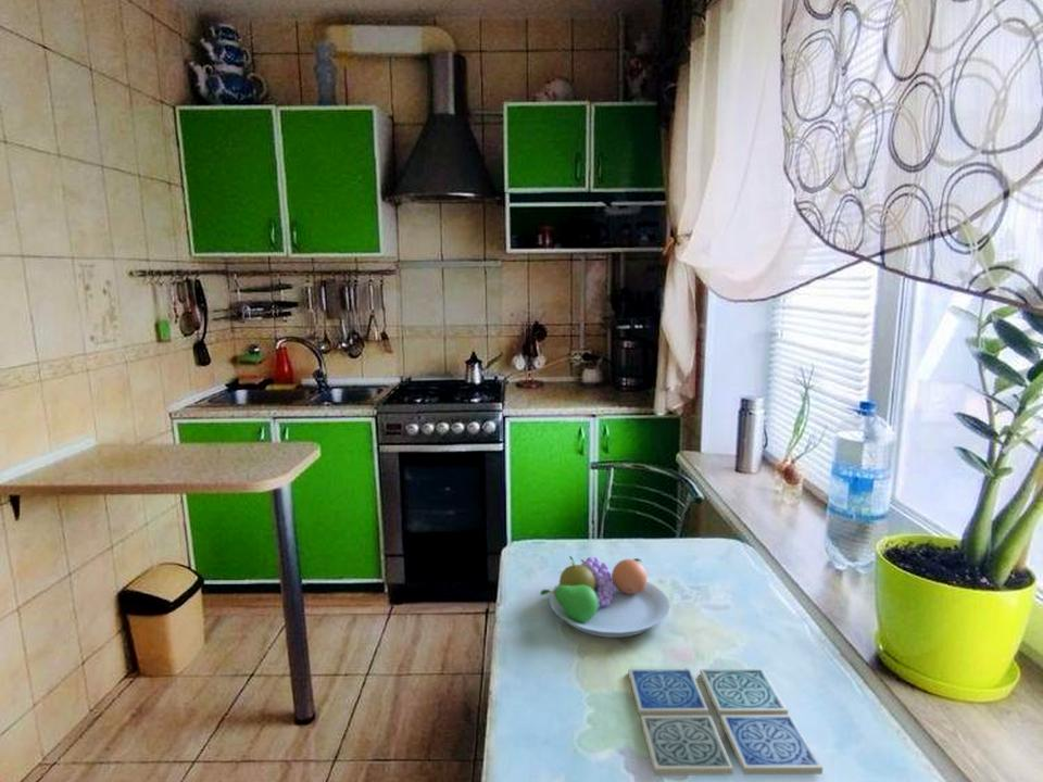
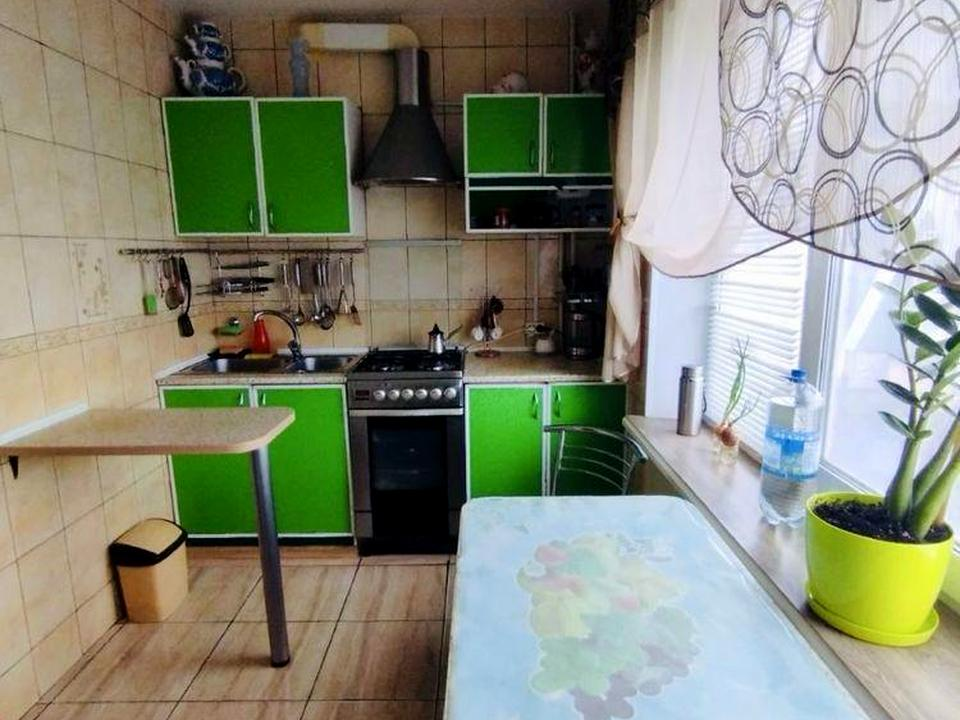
- fruit bowl [539,555,671,639]
- drink coaster [627,668,824,777]
